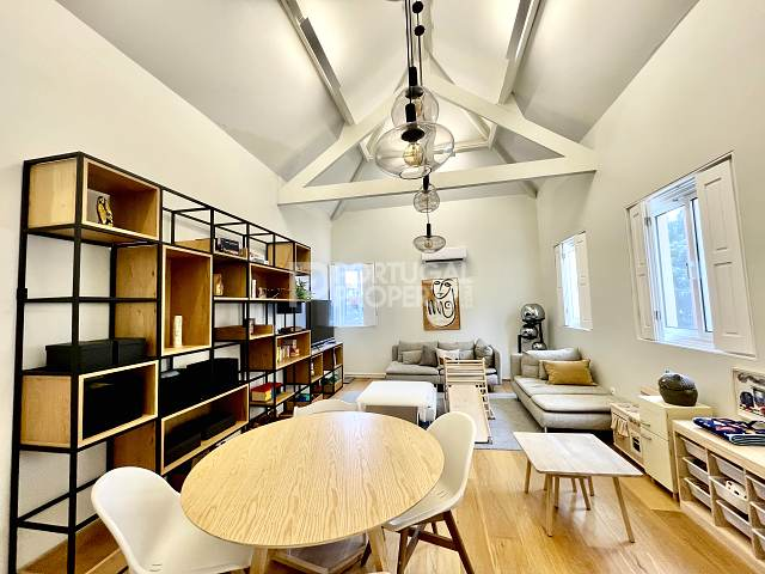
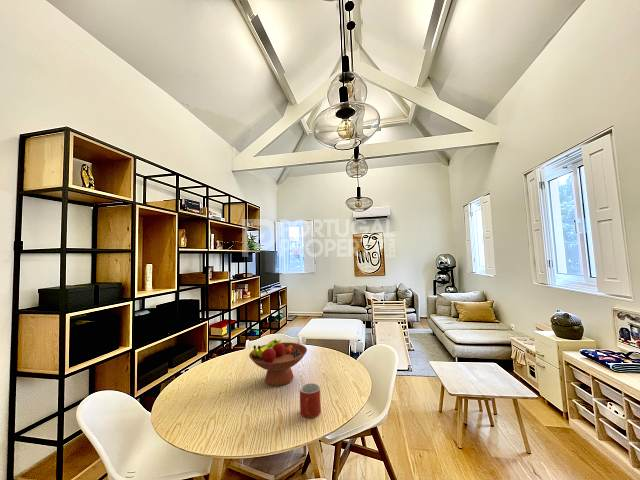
+ mug [299,382,322,419]
+ fruit bowl [248,338,308,387]
